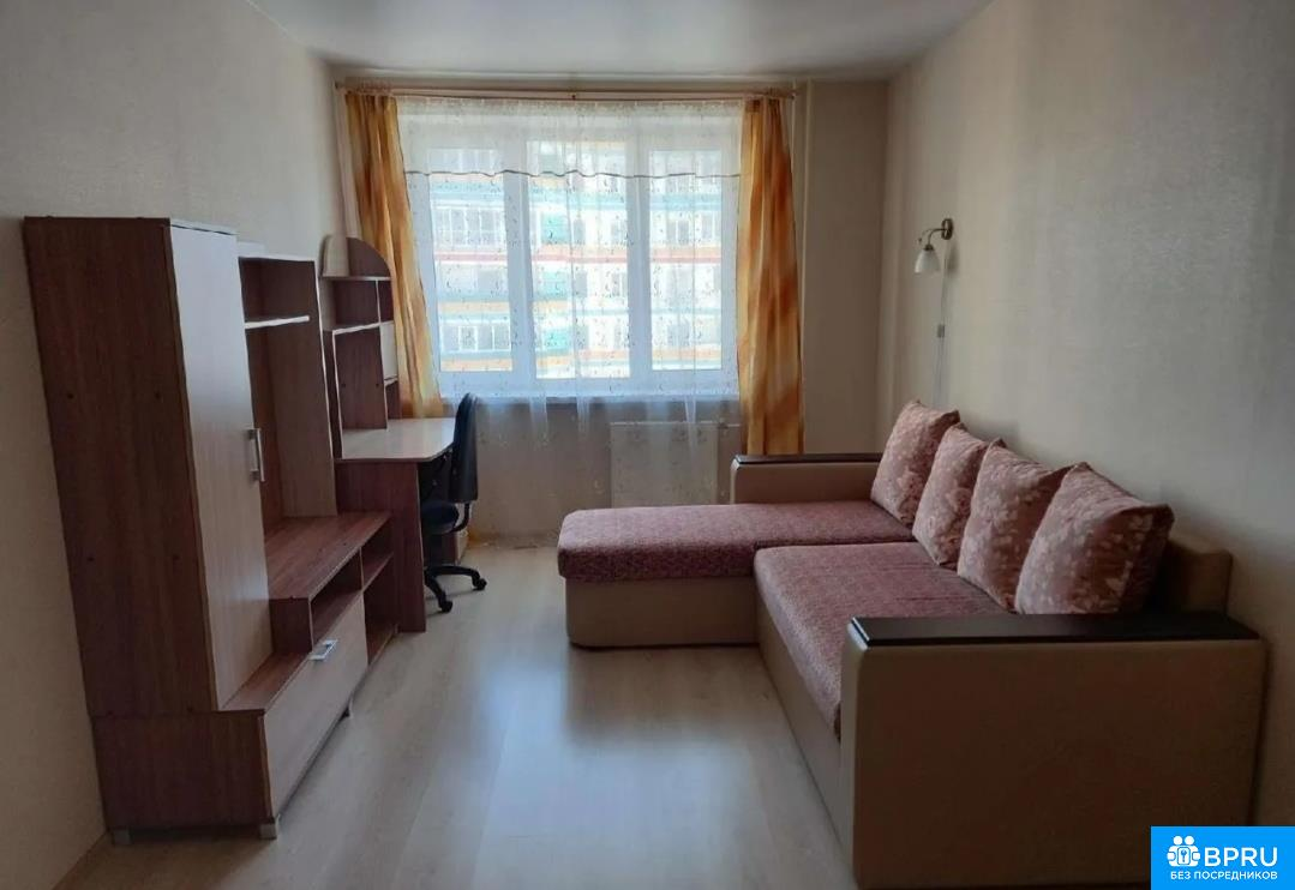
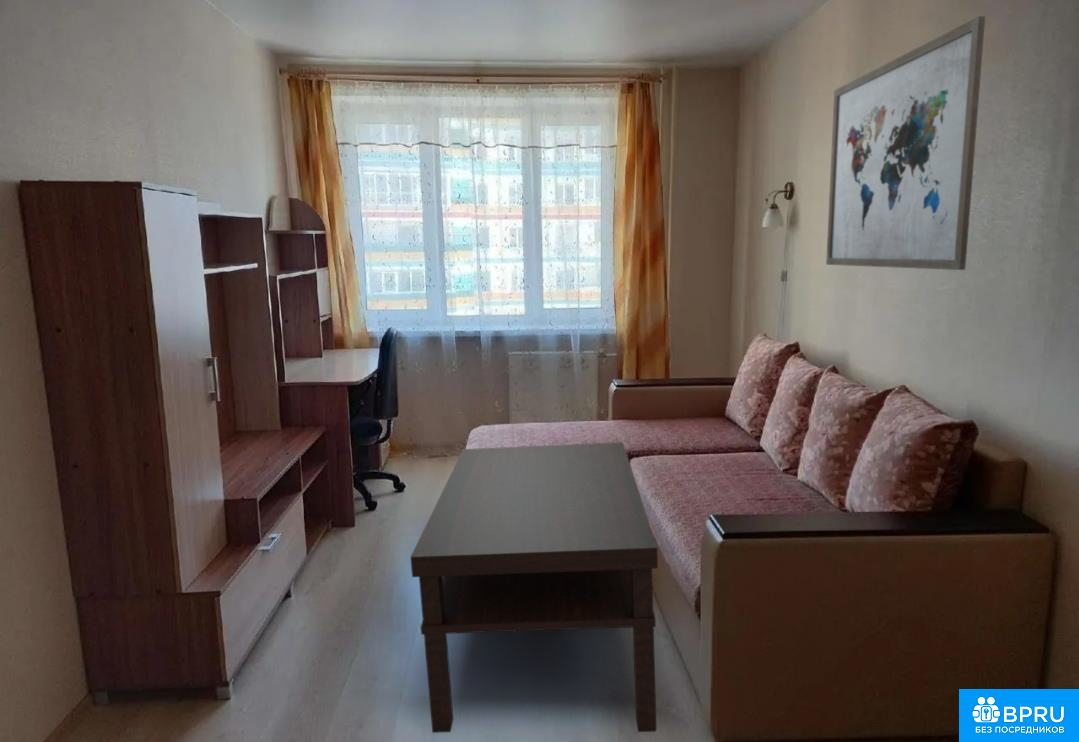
+ wall art [825,15,986,271]
+ coffee table [409,441,659,734]
